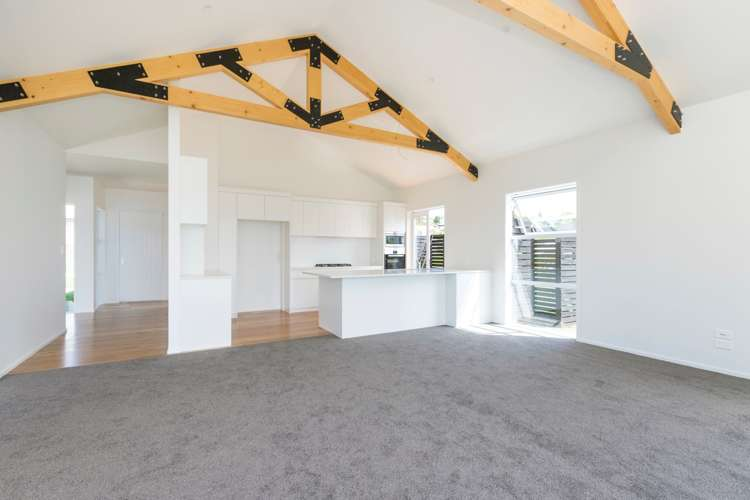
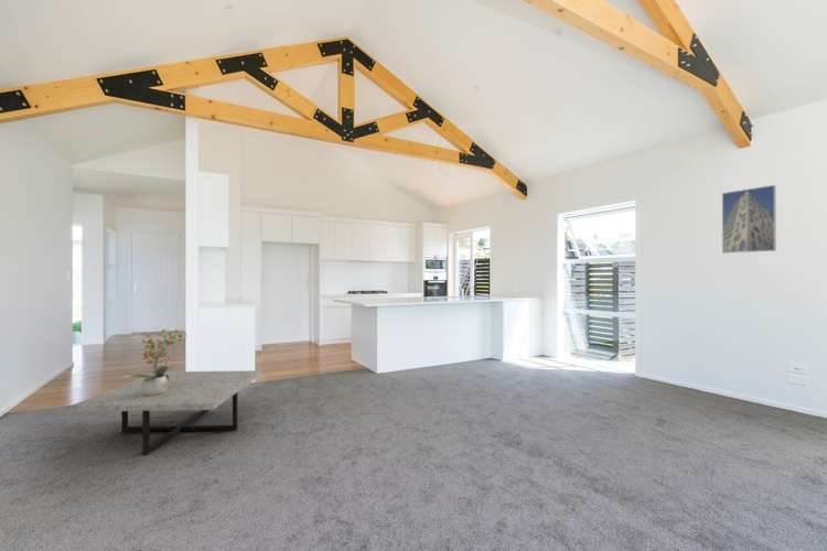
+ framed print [721,184,777,255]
+ coffee table [69,369,261,456]
+ potted plant [120,327,187,396]
